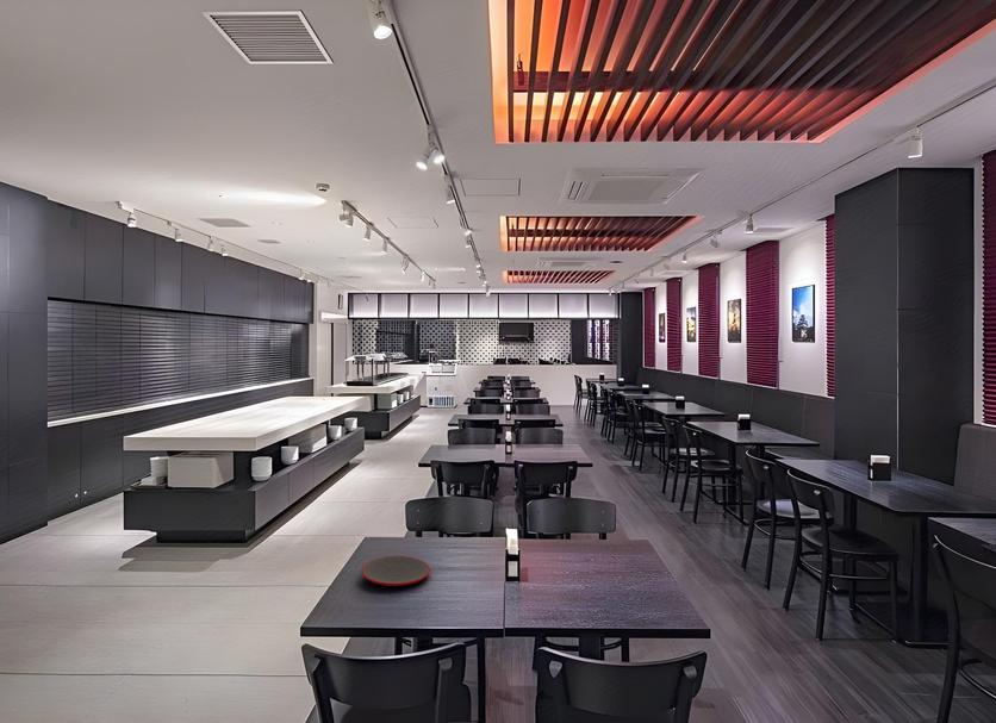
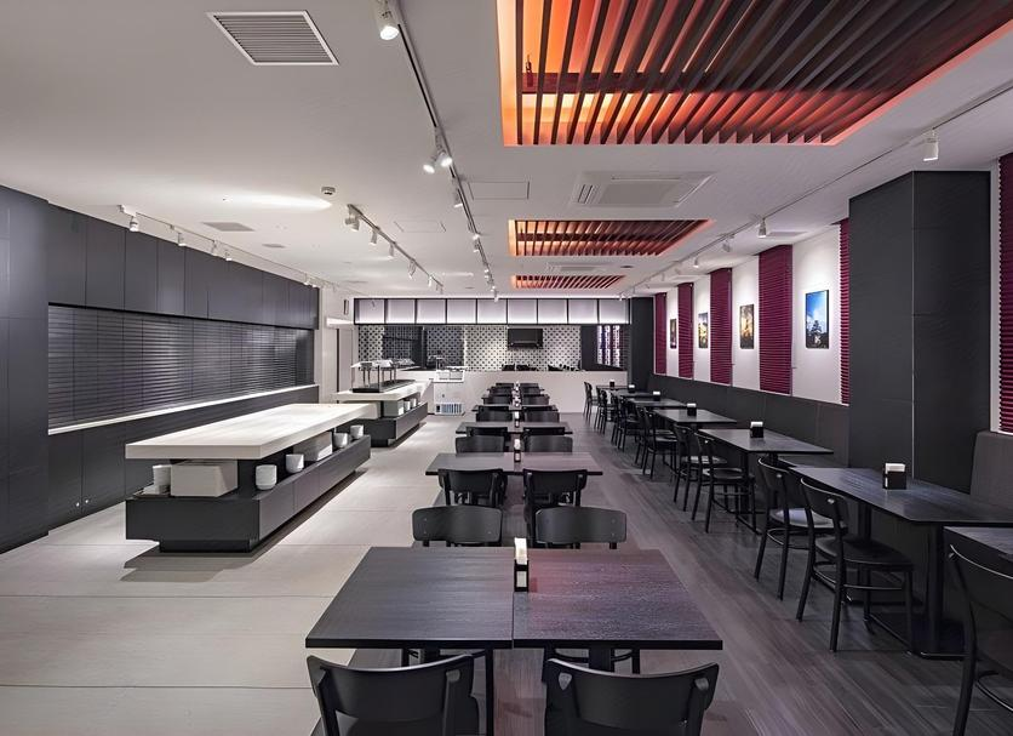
- plate [360,555,431,587]
